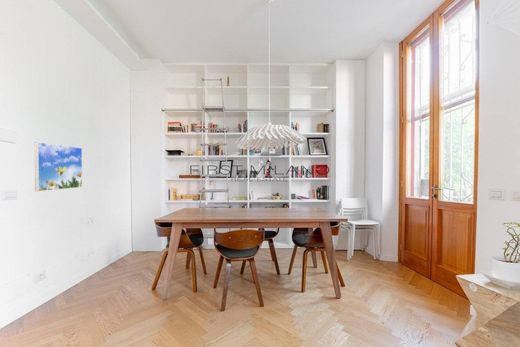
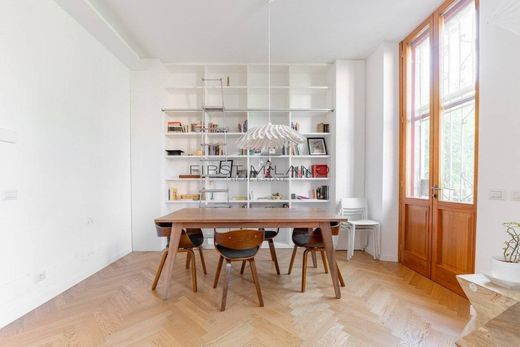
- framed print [34,141,83,192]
